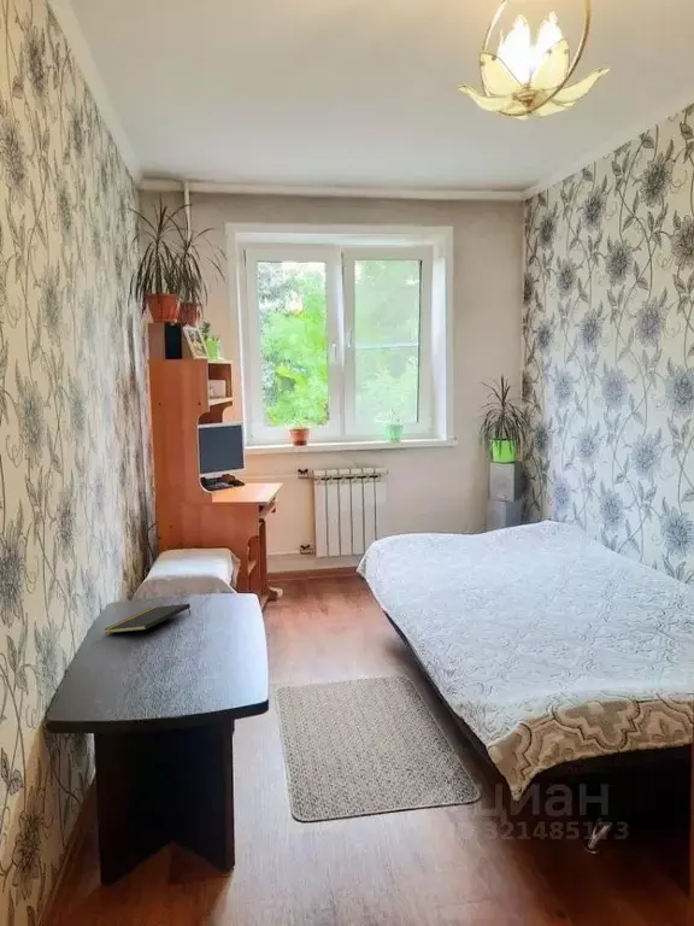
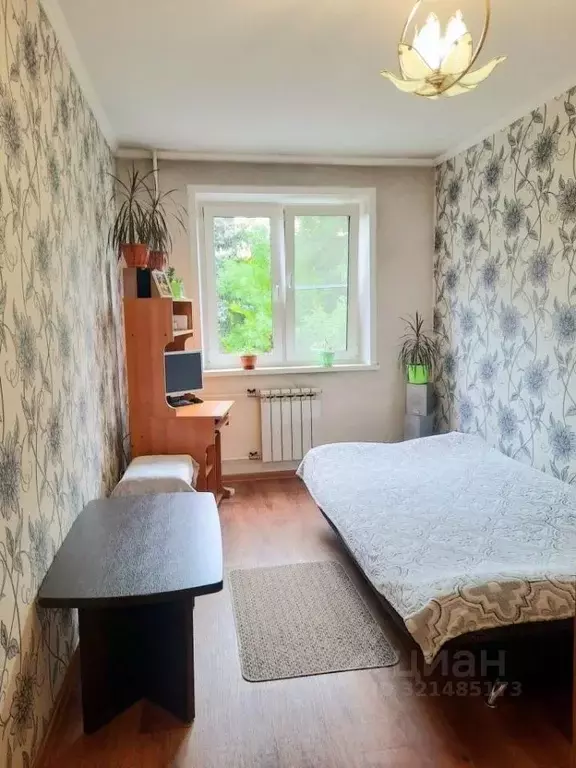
- notepad [104,603,192,634]
